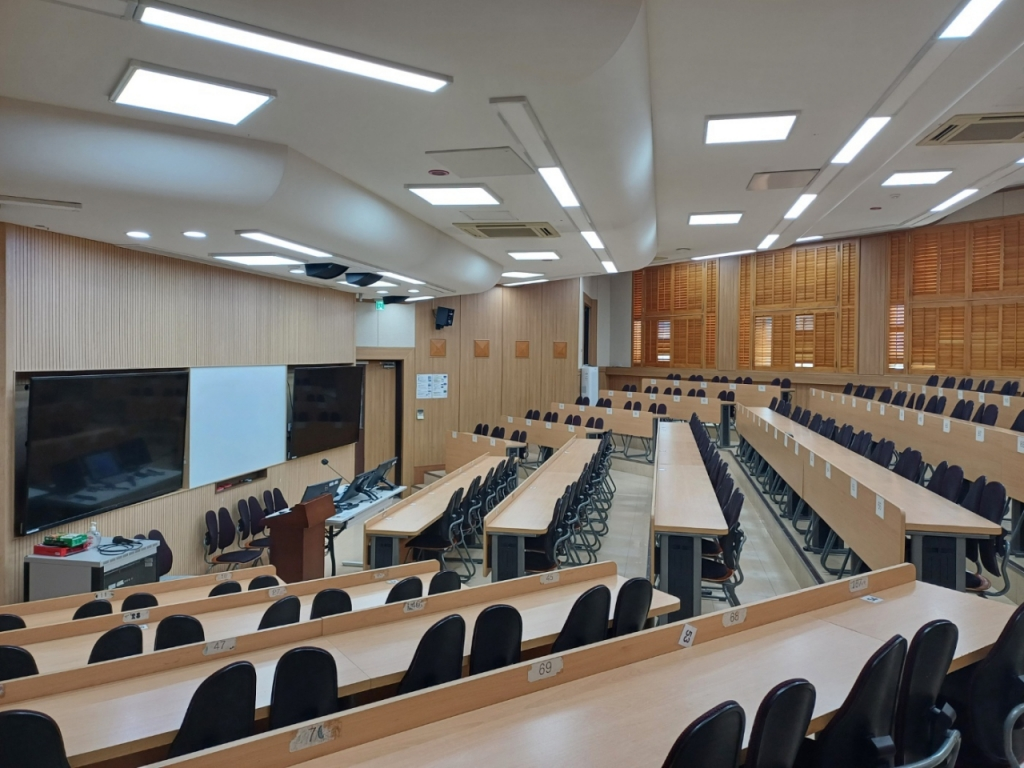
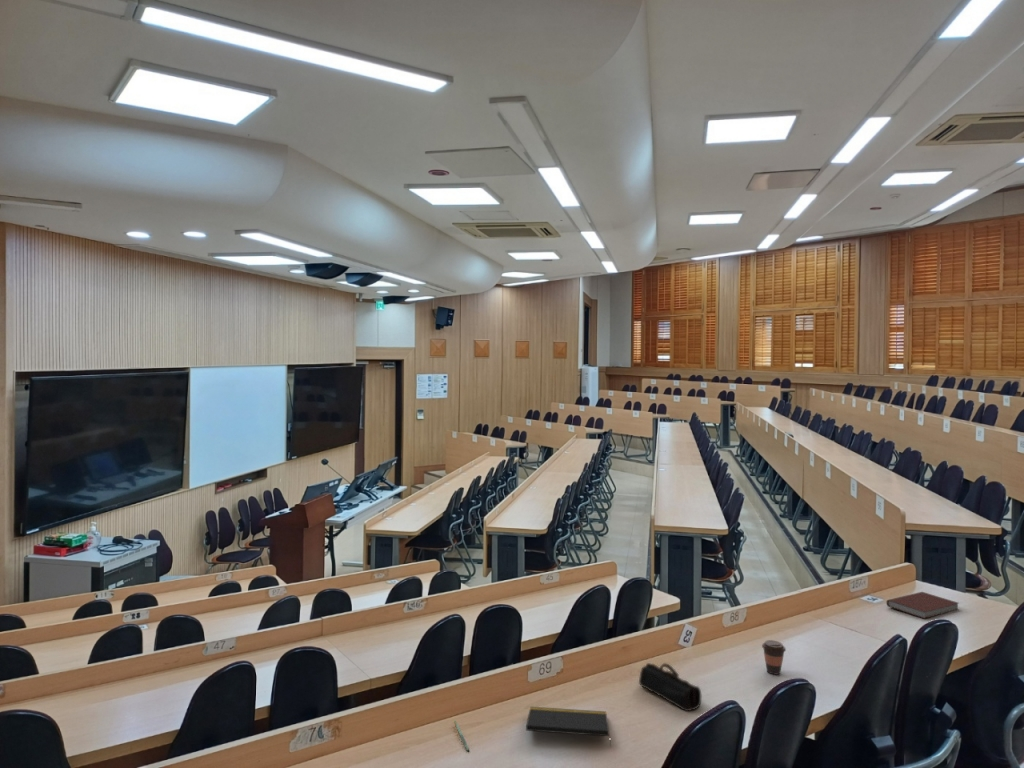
+ notepad [525,706,612,747]
+ pen [453,720,471,753]
+ coffee cup [761,639,787,676]
+ pencil case [638,662,702,712]
+ book [885,591,959,620]
